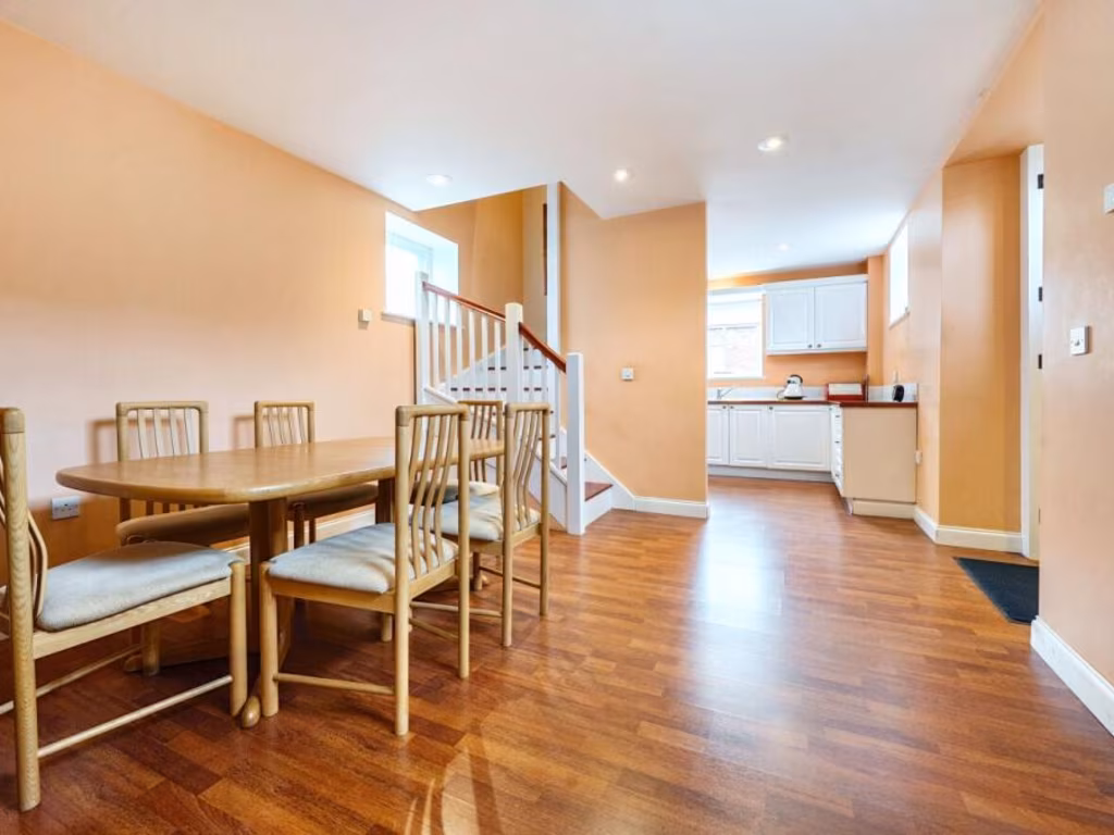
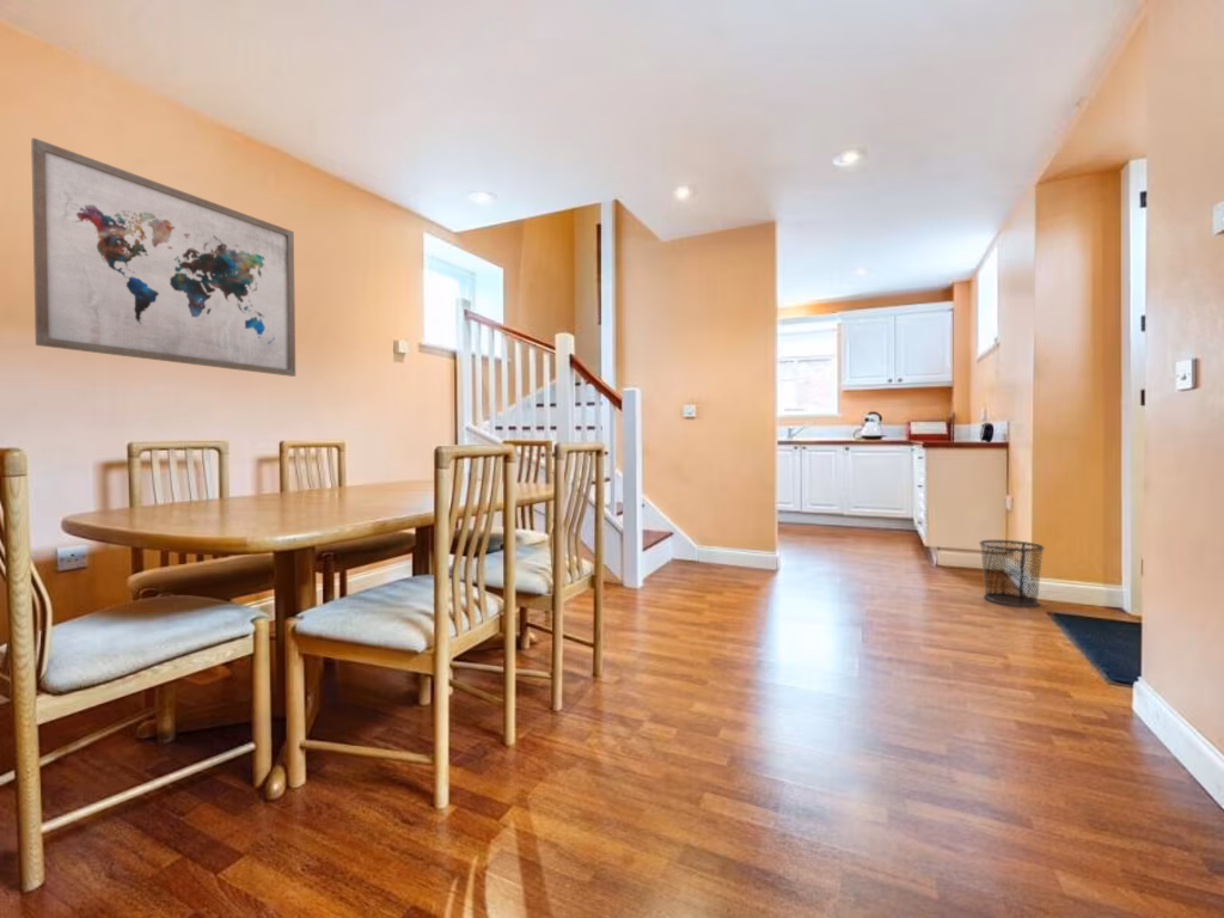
+ waste bin [978,539,1046,607]
+ wall art [30,136,296,378]
